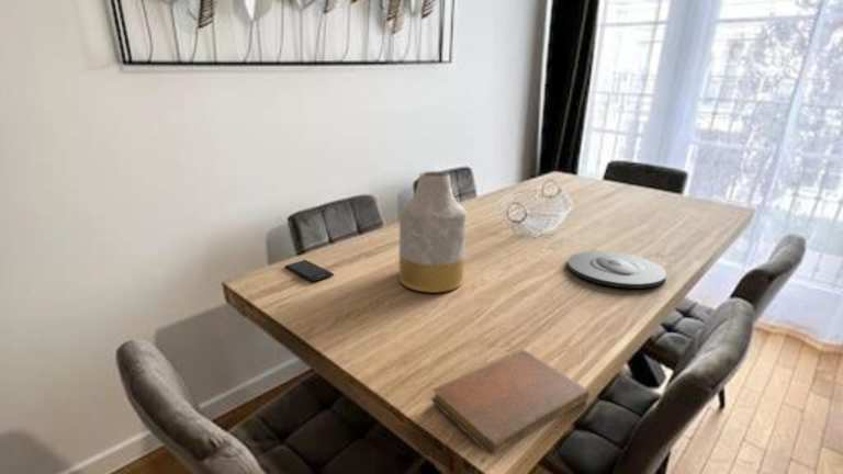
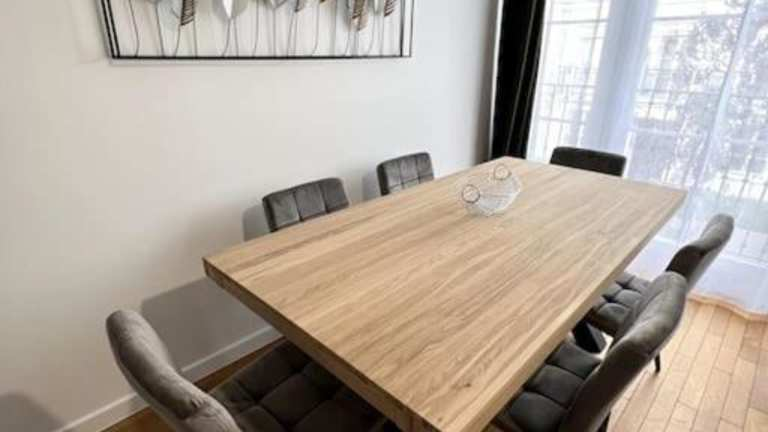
- vase [398,170,468,294]
- notebook [430,349,591,458]
- plate [566,250,667,290]
- smartphone [283,259,335,283]
